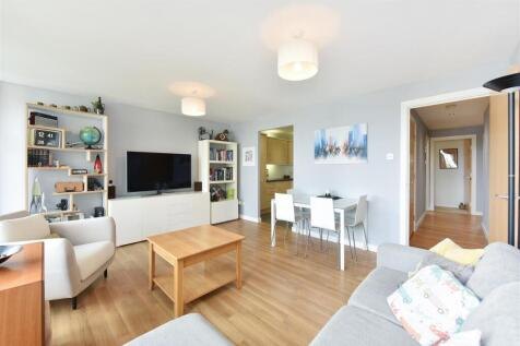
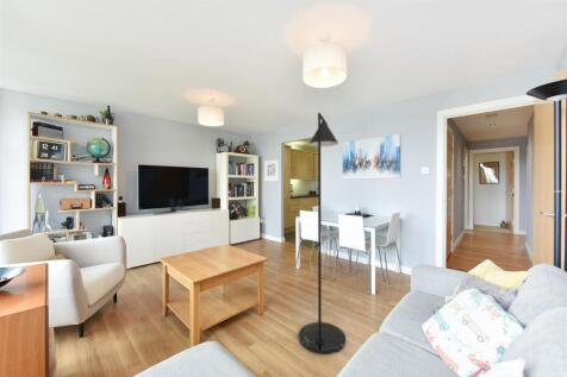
+ floor lamp [298,112,347,356]
